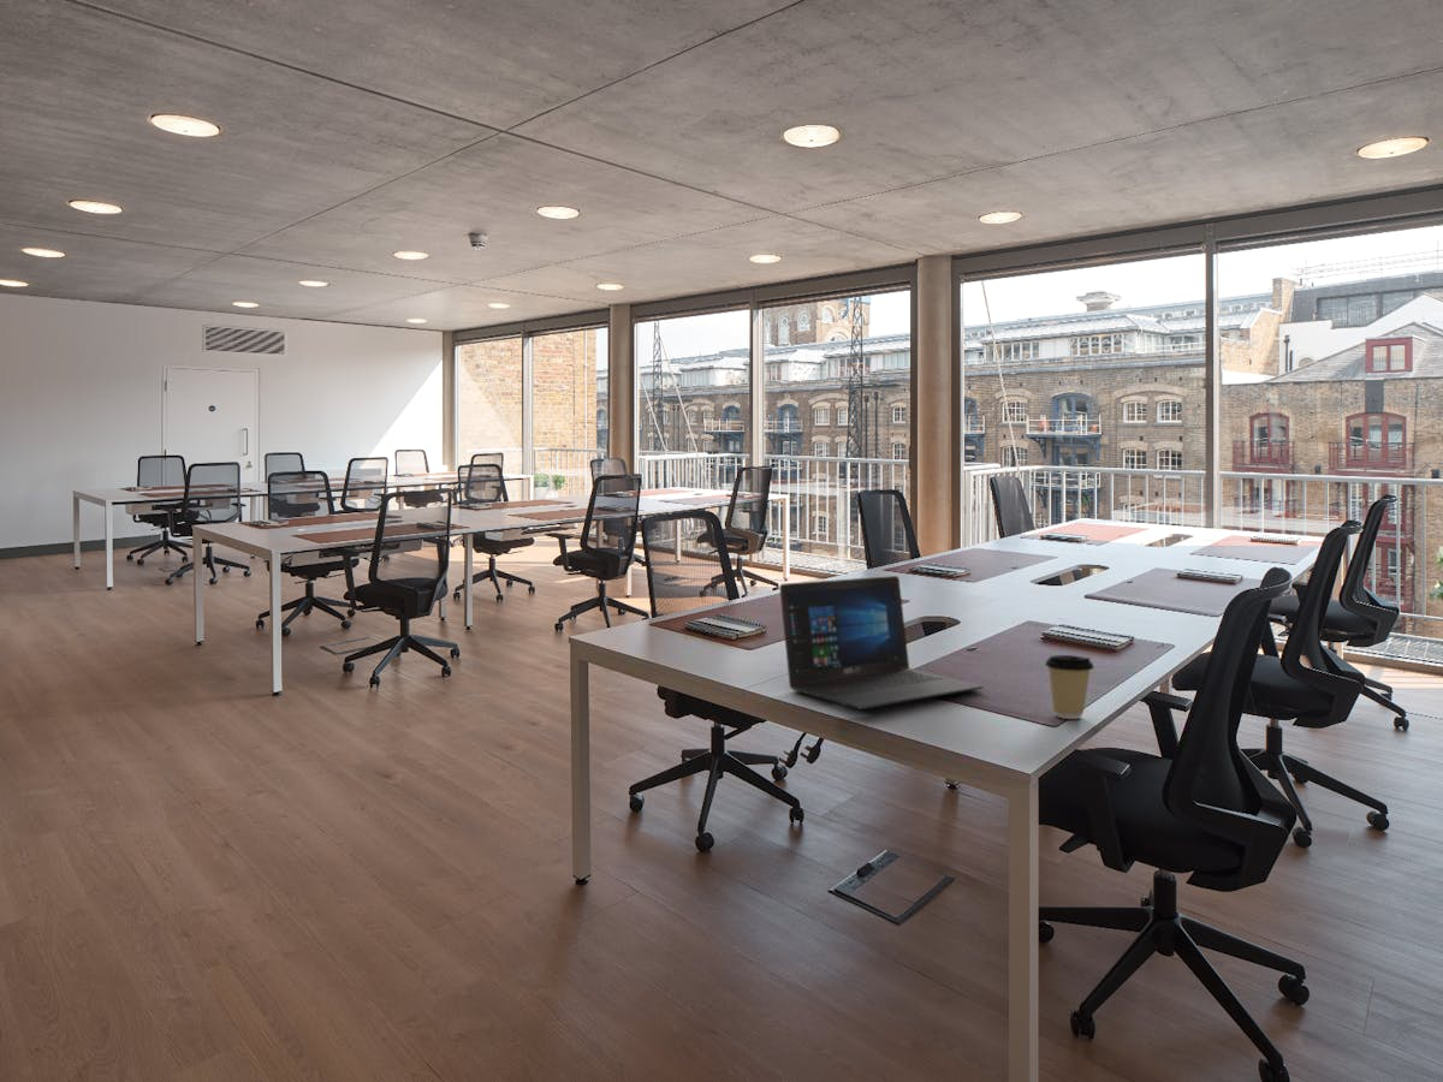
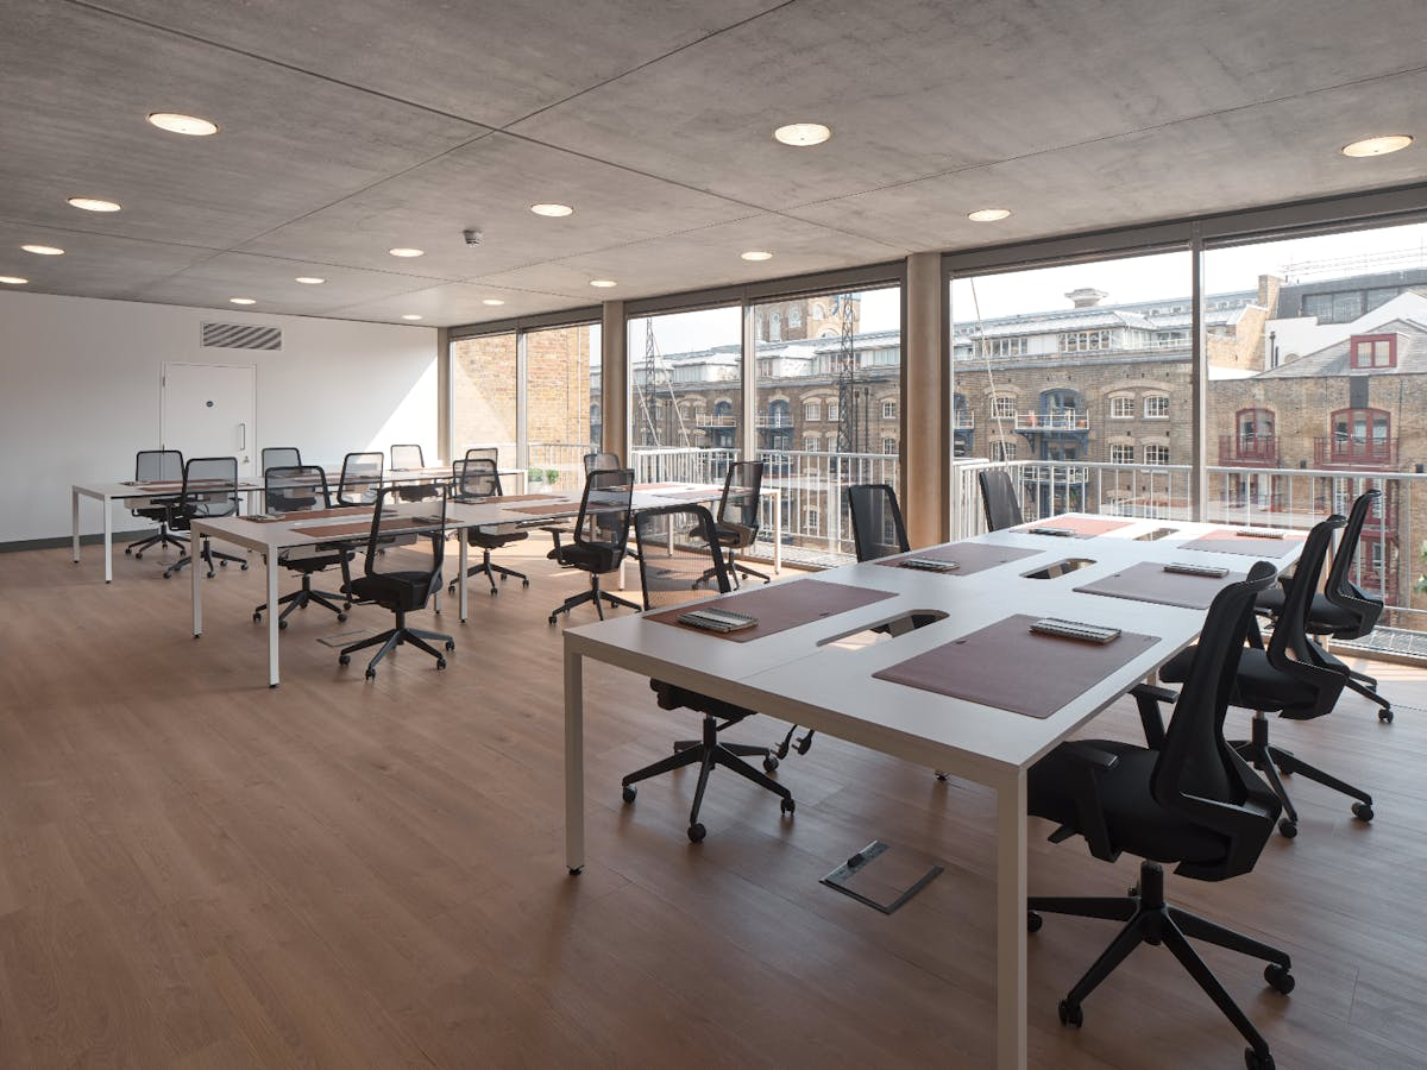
- coffee cup [1044,654,1095,720]
- laptop [778,575,985,711]
